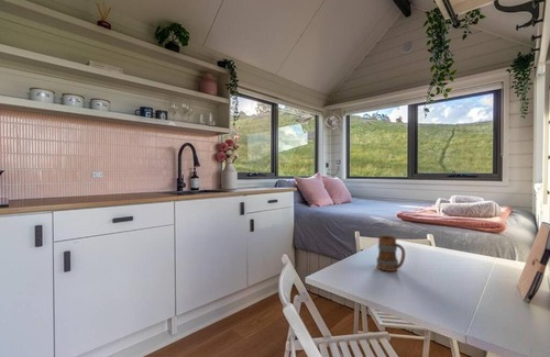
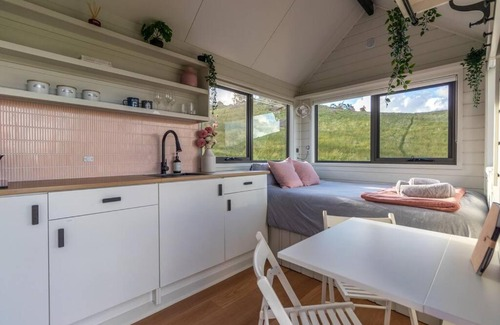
- mug [375,235,406,272]
